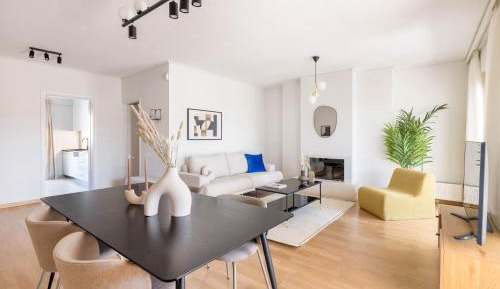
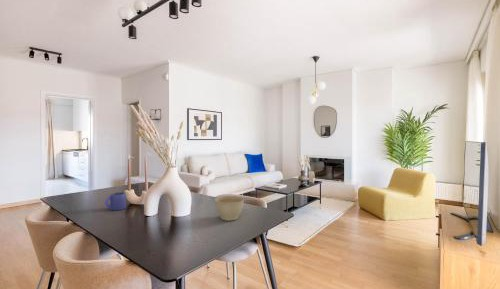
+ planter bowl [214,195,245,222]
+ mug [104,191,127,212]
